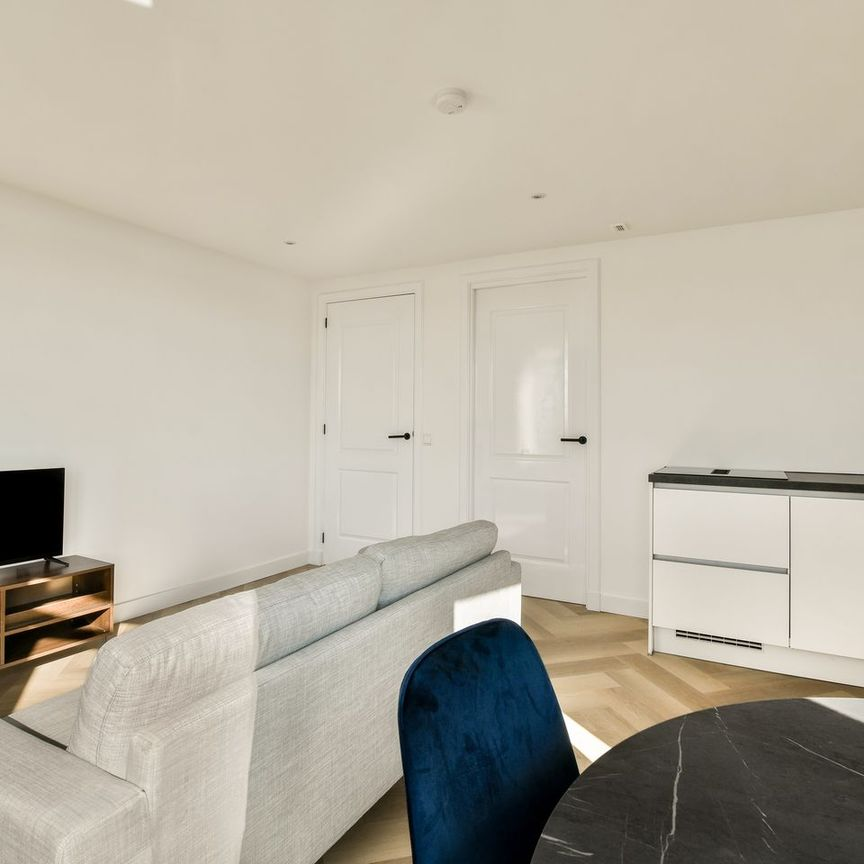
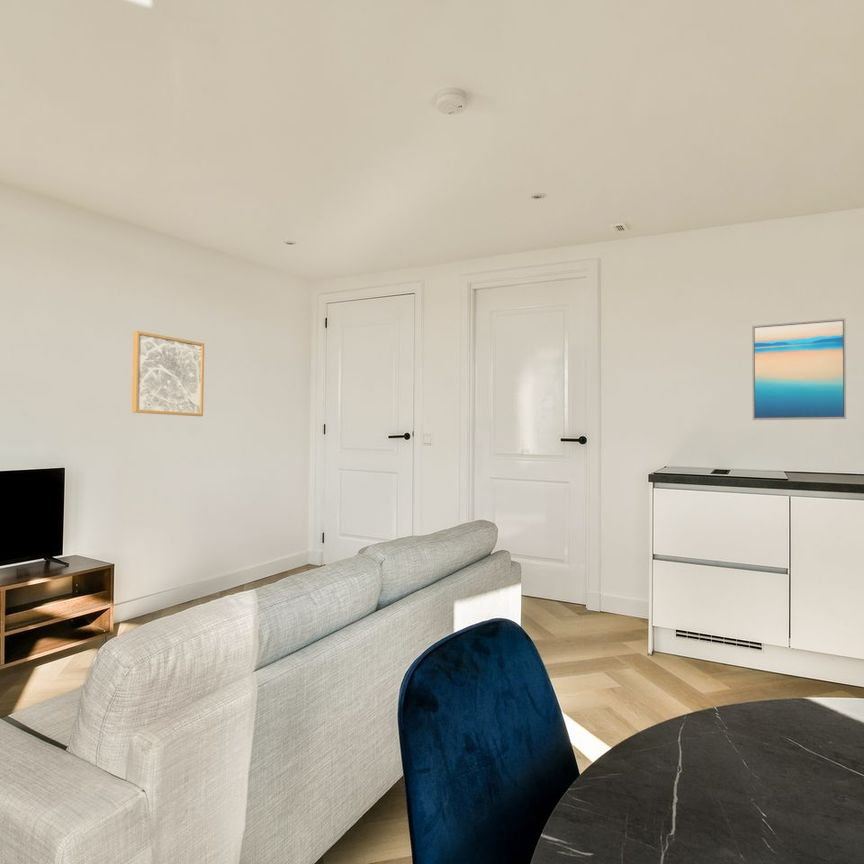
+ wall art [131,330,205,417]
+ wall art [751,317,847,421]
